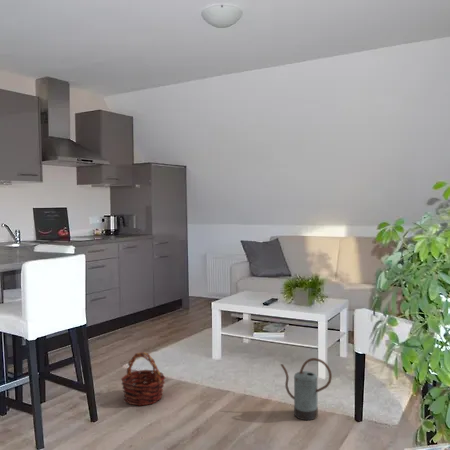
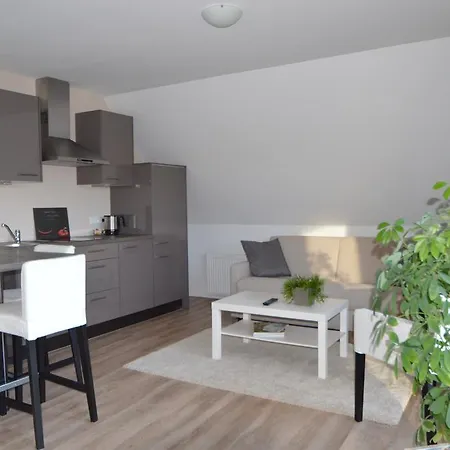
- basket [120,351,166,406]
- watering can [279,357,333,421]
